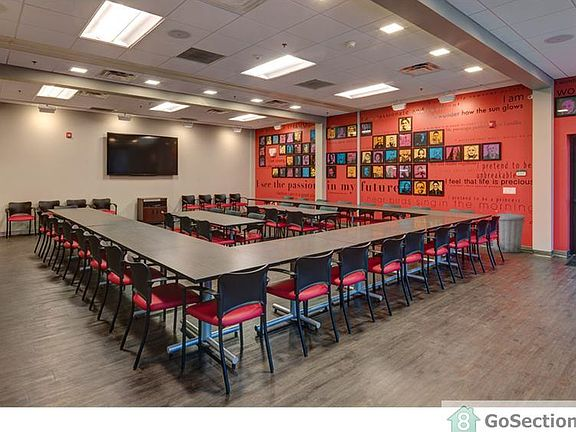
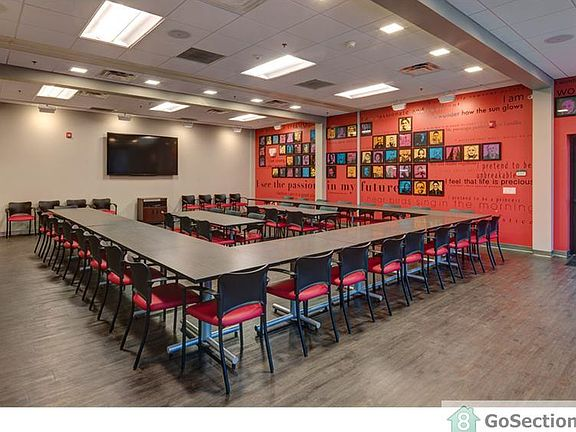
- trash can [492,211,526,254]
